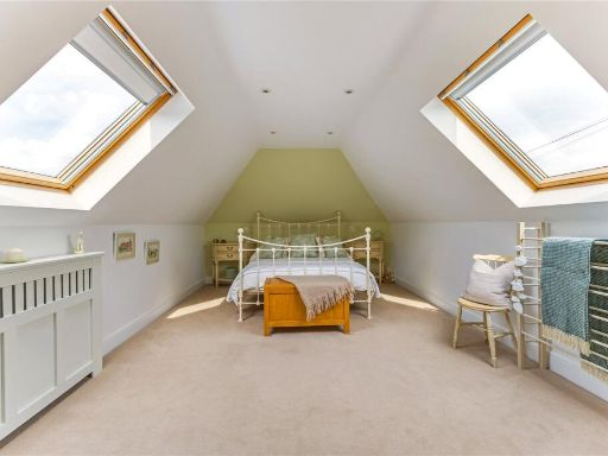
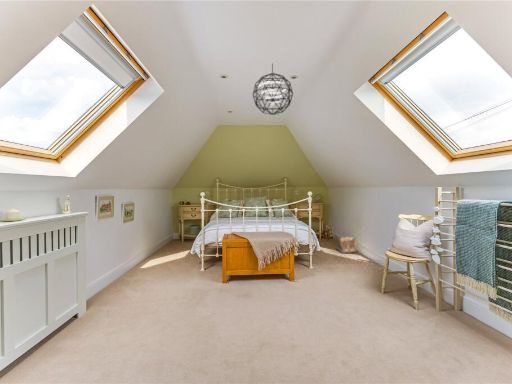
+ pouch [334,234,357,254]
+ pendant light [252,62,294,116]
